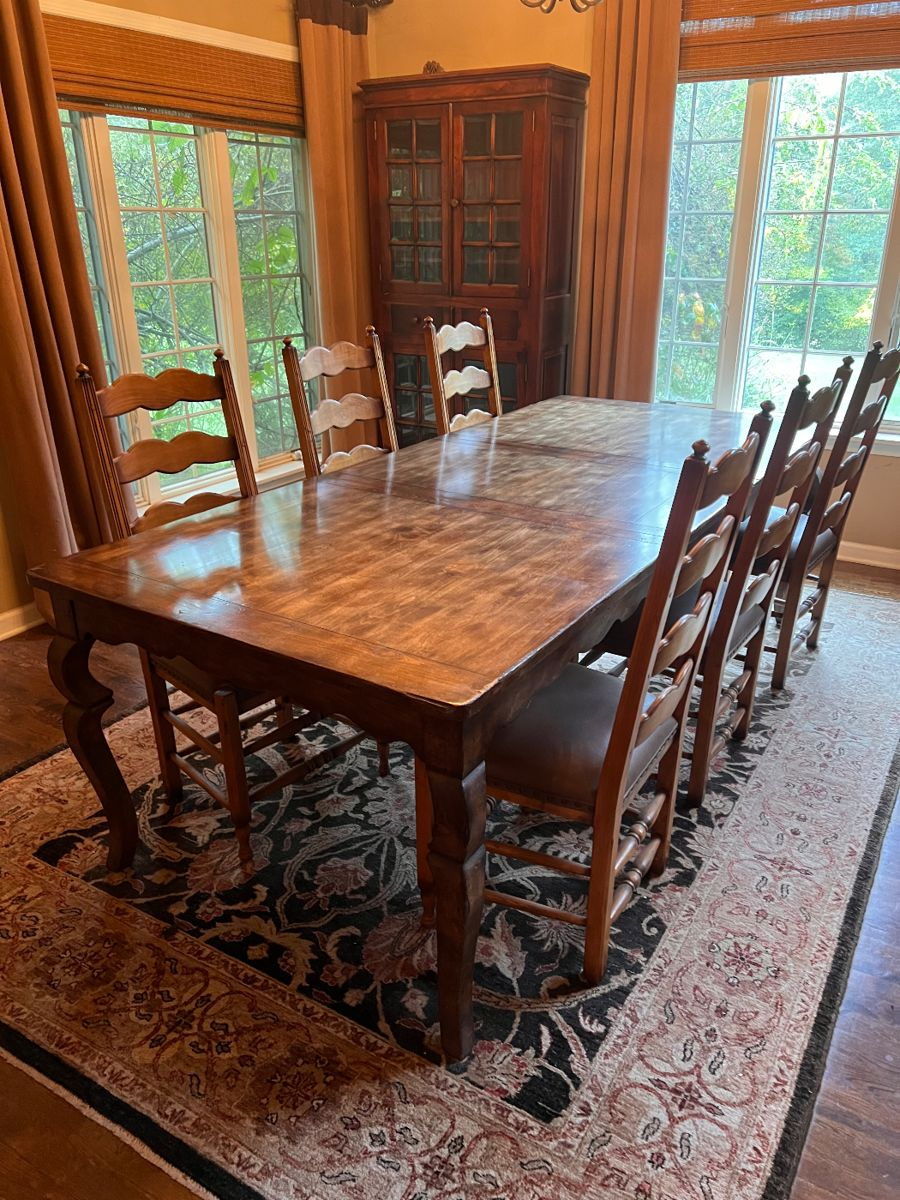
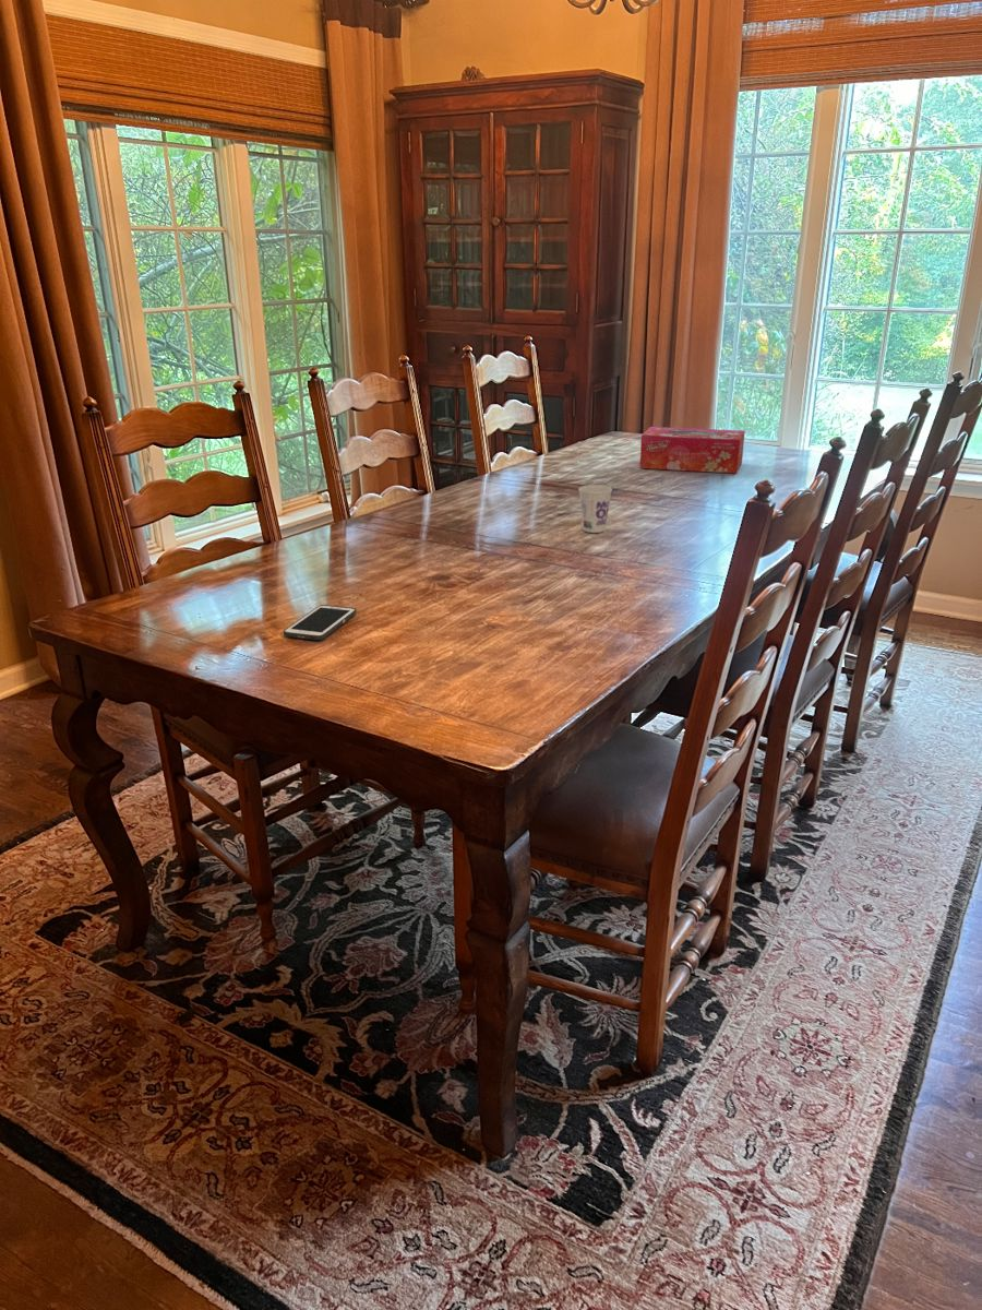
+ cell phone [283,604,358,641]
+ tissue box [639,426,746,475]
+ cup [577,484,613,534]
